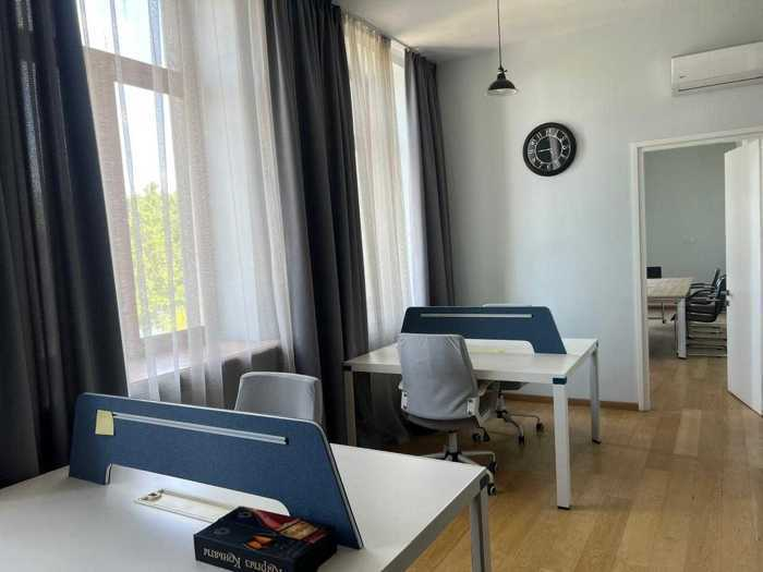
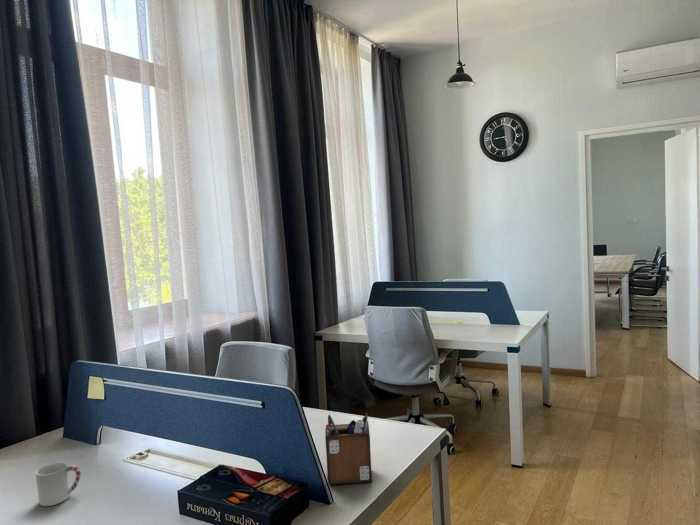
+ desk organizer [324,413,373,485]
+ cup [35,462,81,507]
